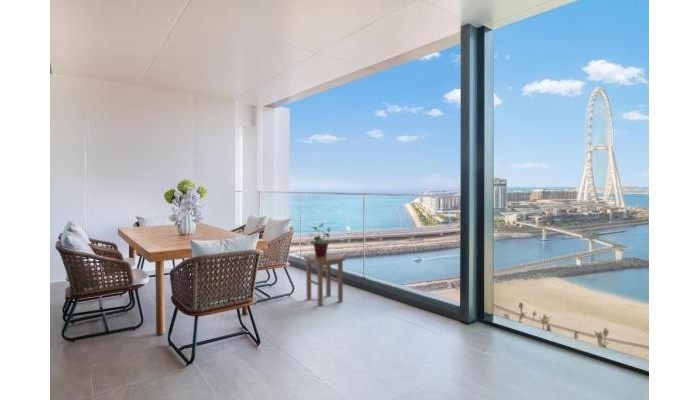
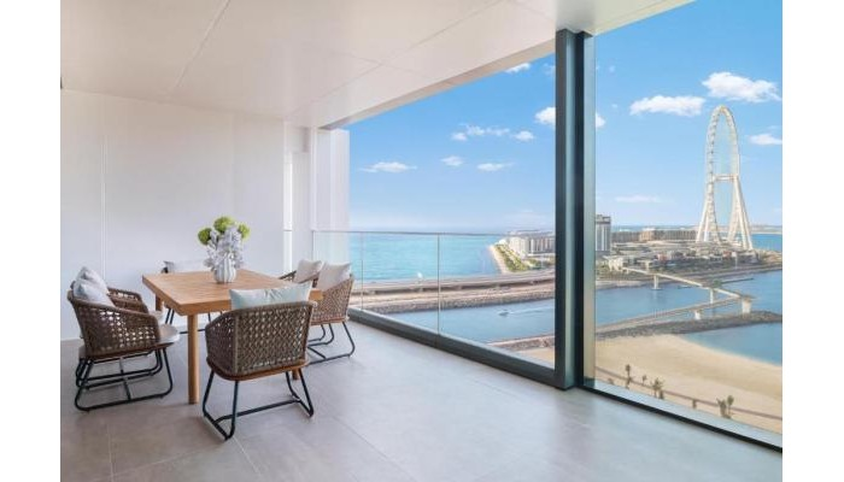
- potted plant [309,223,332,257]
- stool [303,253,346,307]
